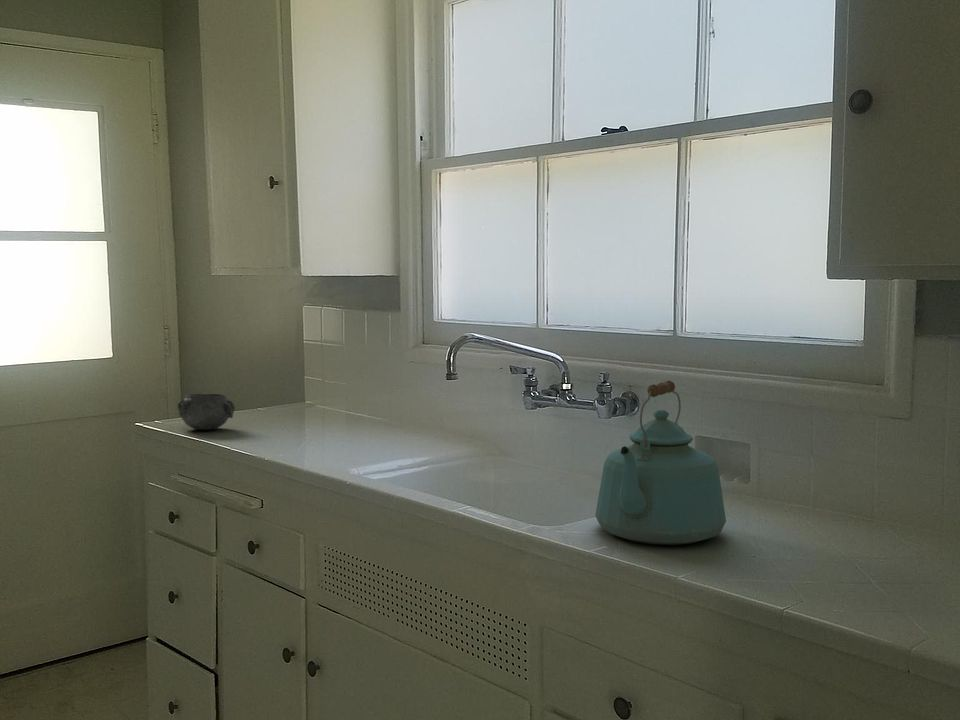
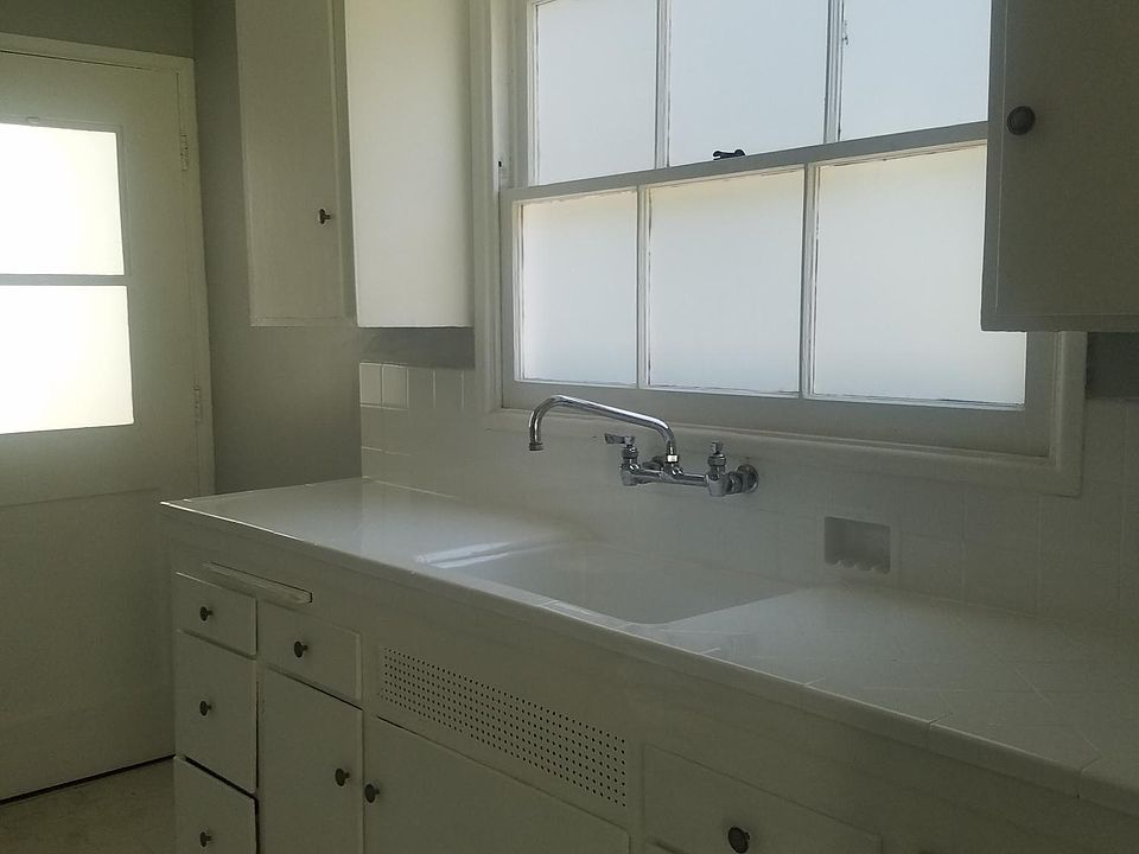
- kettle [594,379,727,546]
- decorative bowl [177,393,236,431]
